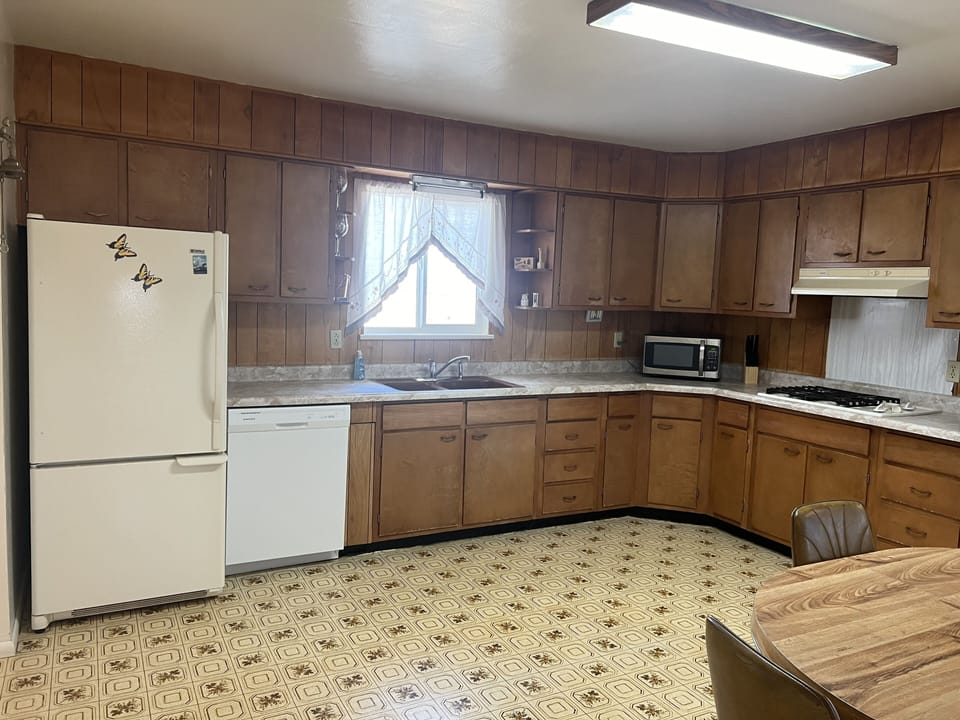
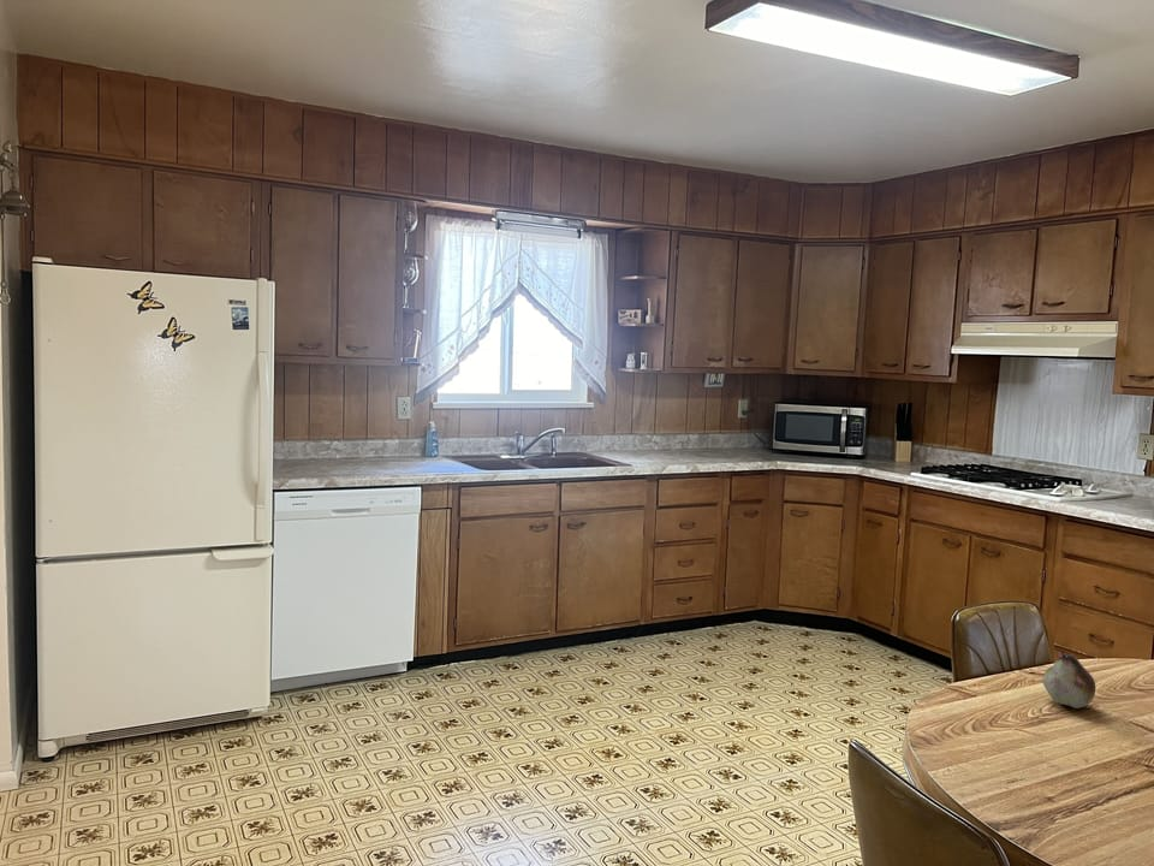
+ fruit [1041,651,1096,710]
